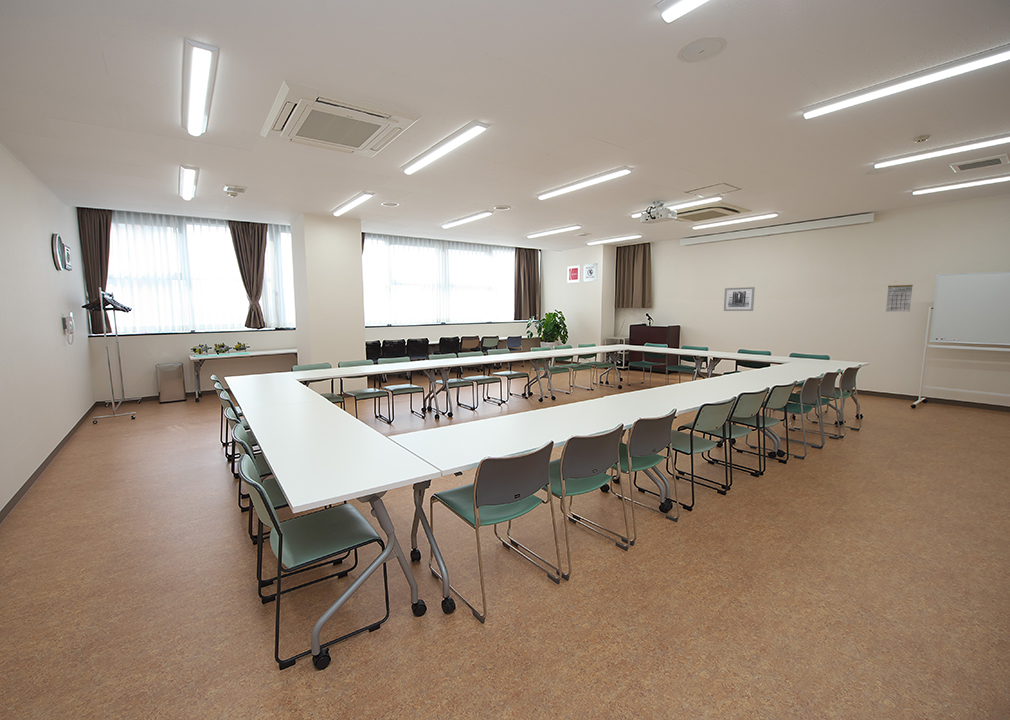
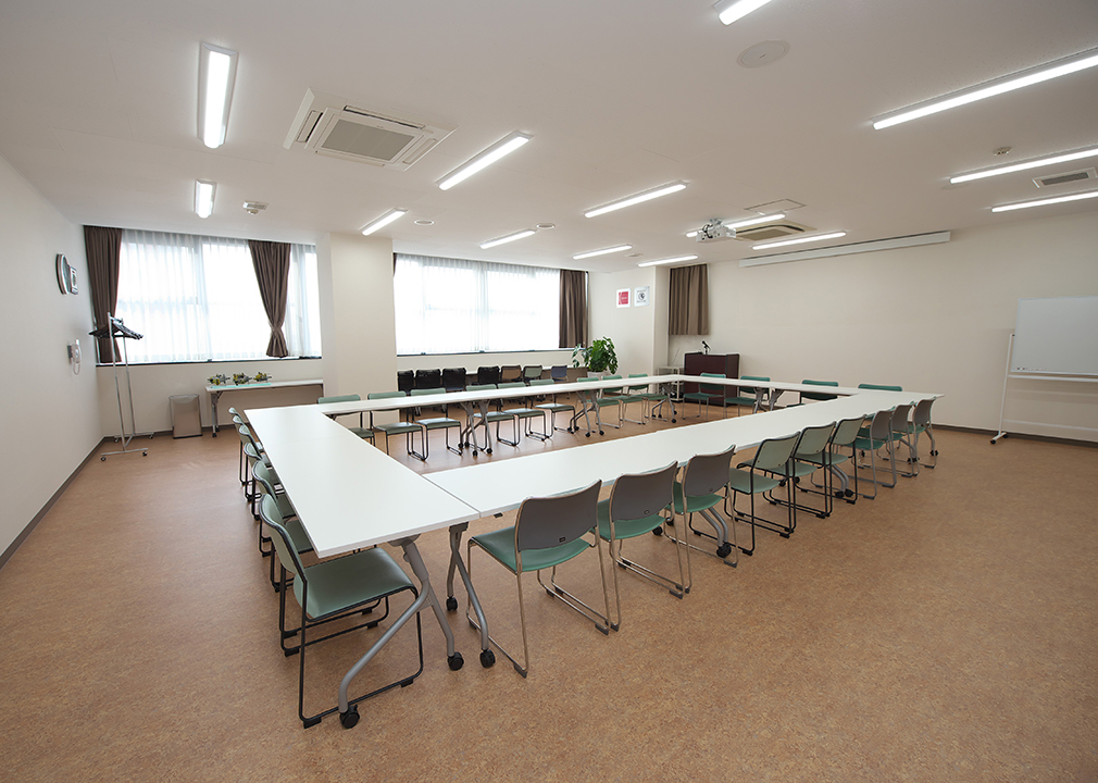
- wall art [723,286,756,312]
- calendar [885,280,914,313]
